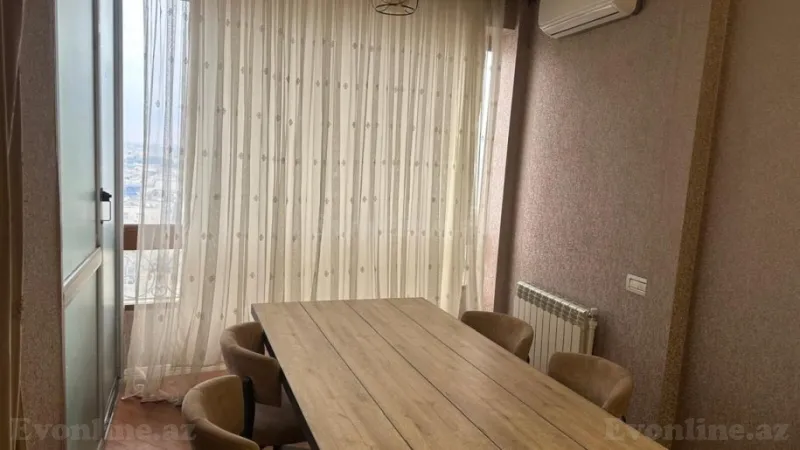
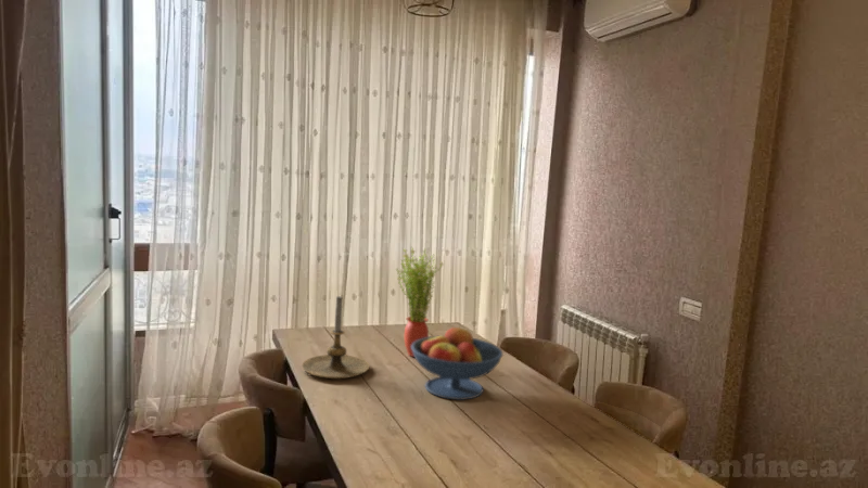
+ fruit bowl [411,324,503,401]
+ potted plant [395,246,445,358]
+ candle holder [301,295,370,380]
